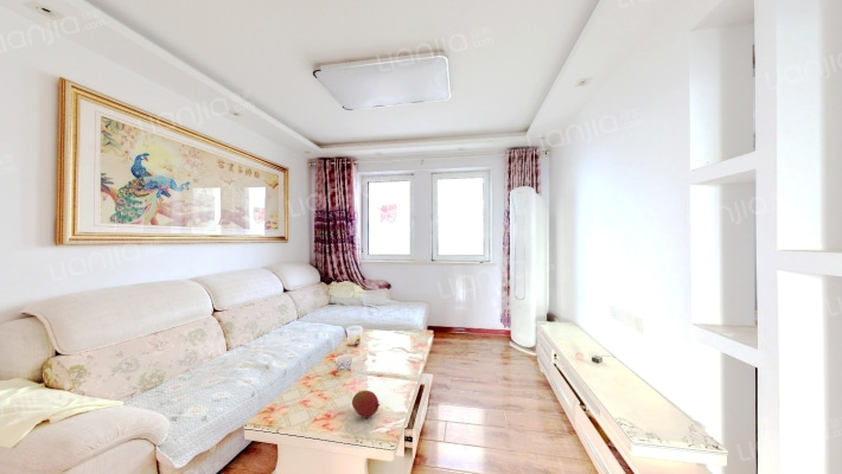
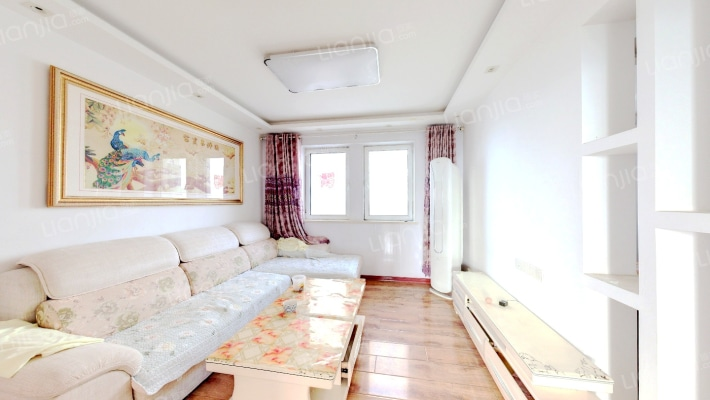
- fruit [351,390,381,418]
